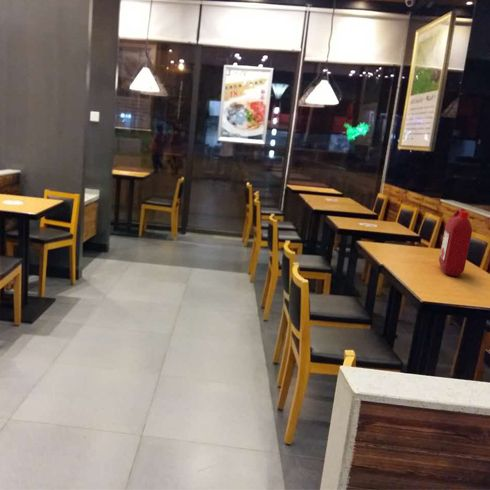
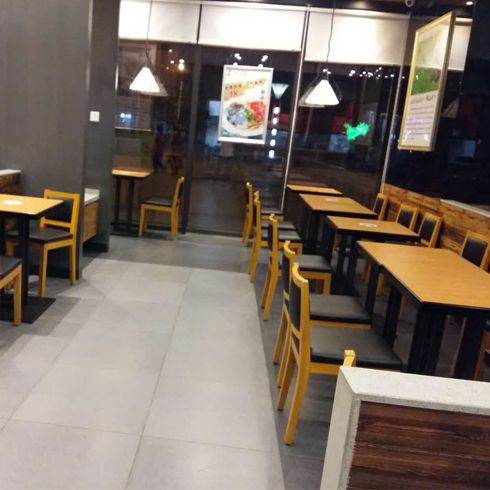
- ketchup jug [438,207,473,277]
